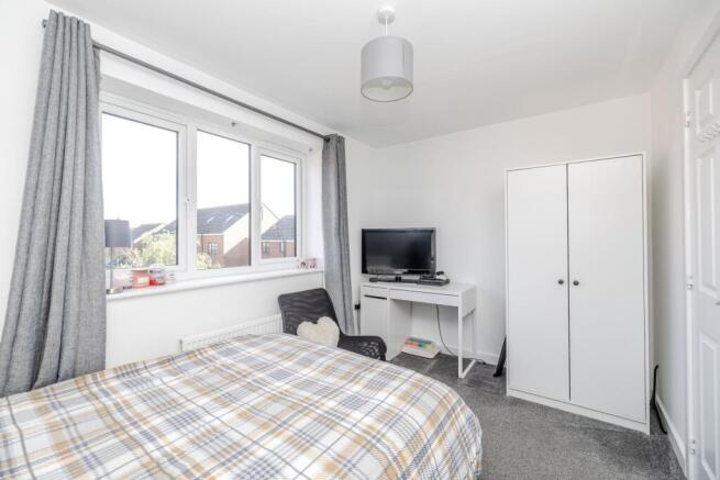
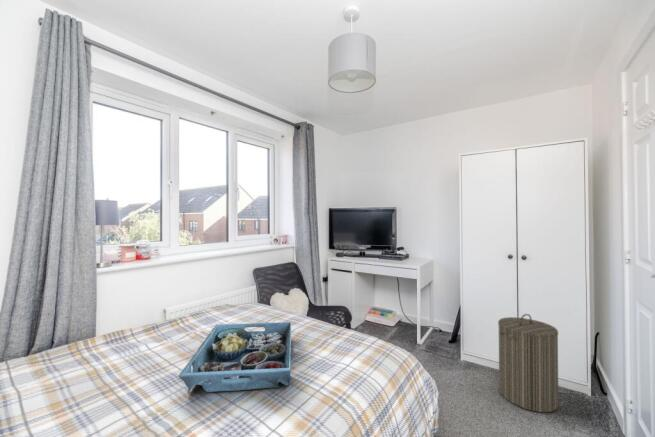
+ serving tray [178,321,292,395]
+ laundry hamper [497,313,560,413]
